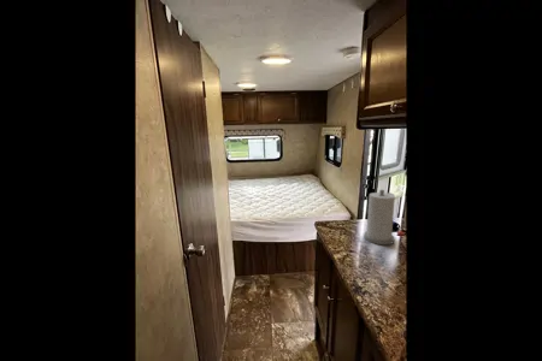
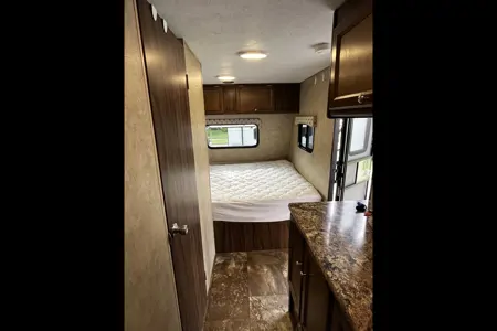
- paper towel [363,189,396,245]
